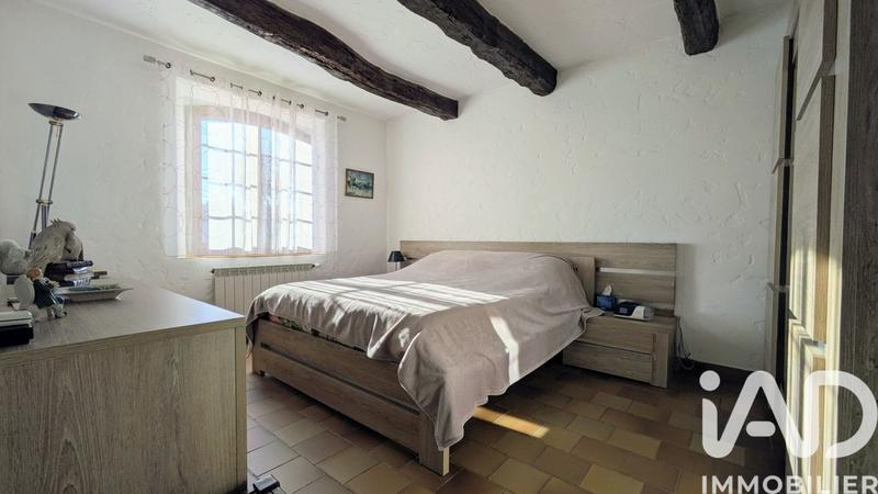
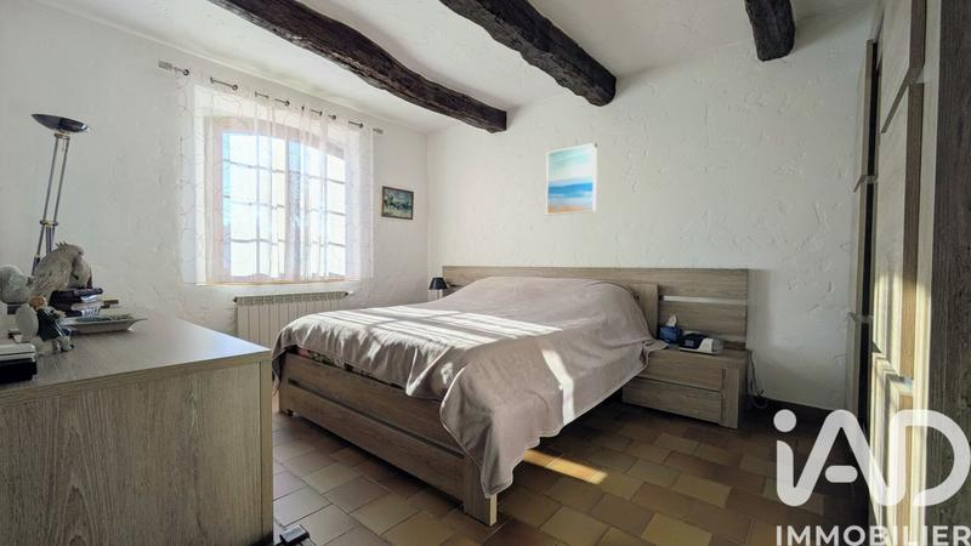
+ wall art [545,142,598,217]
